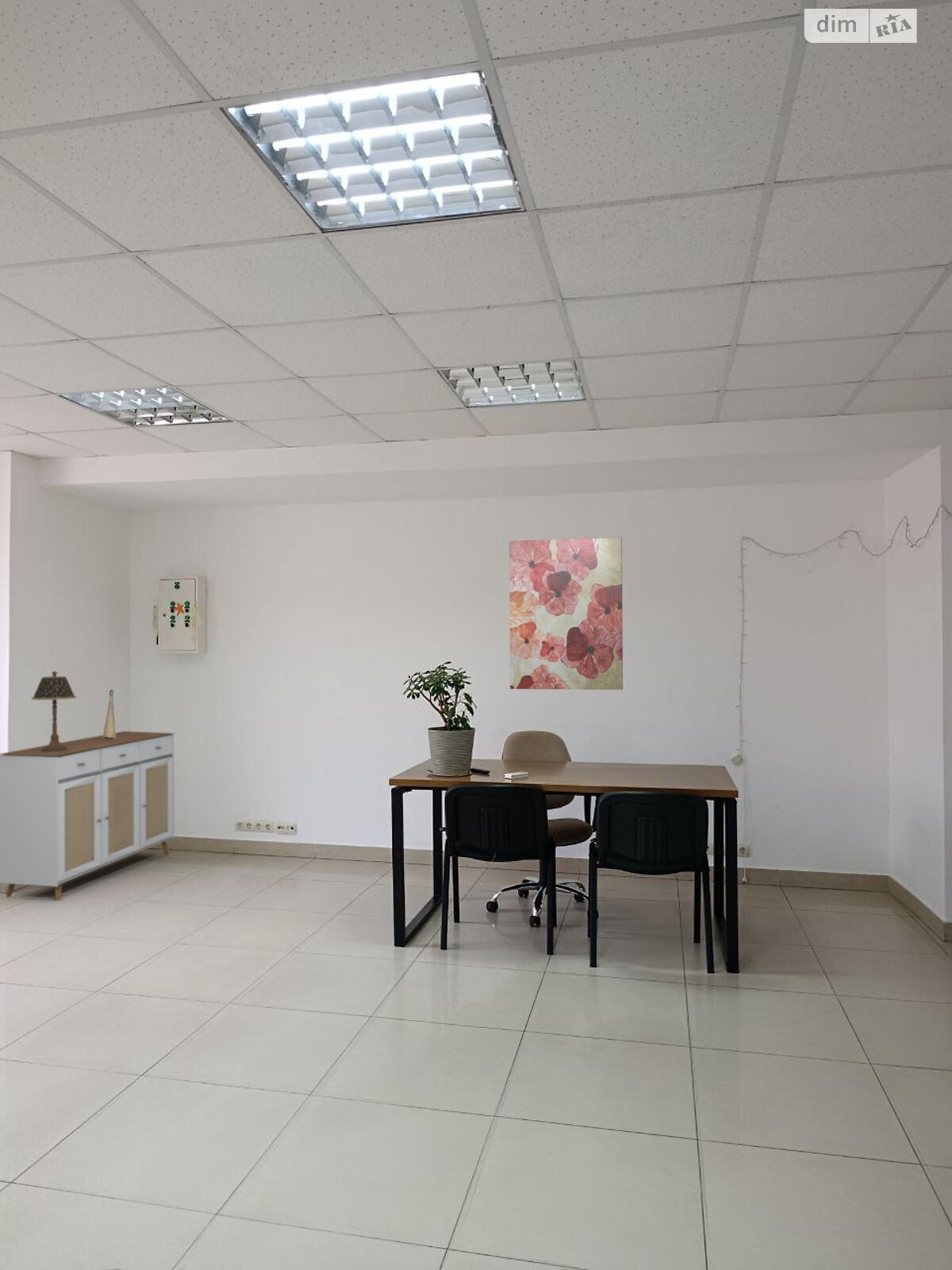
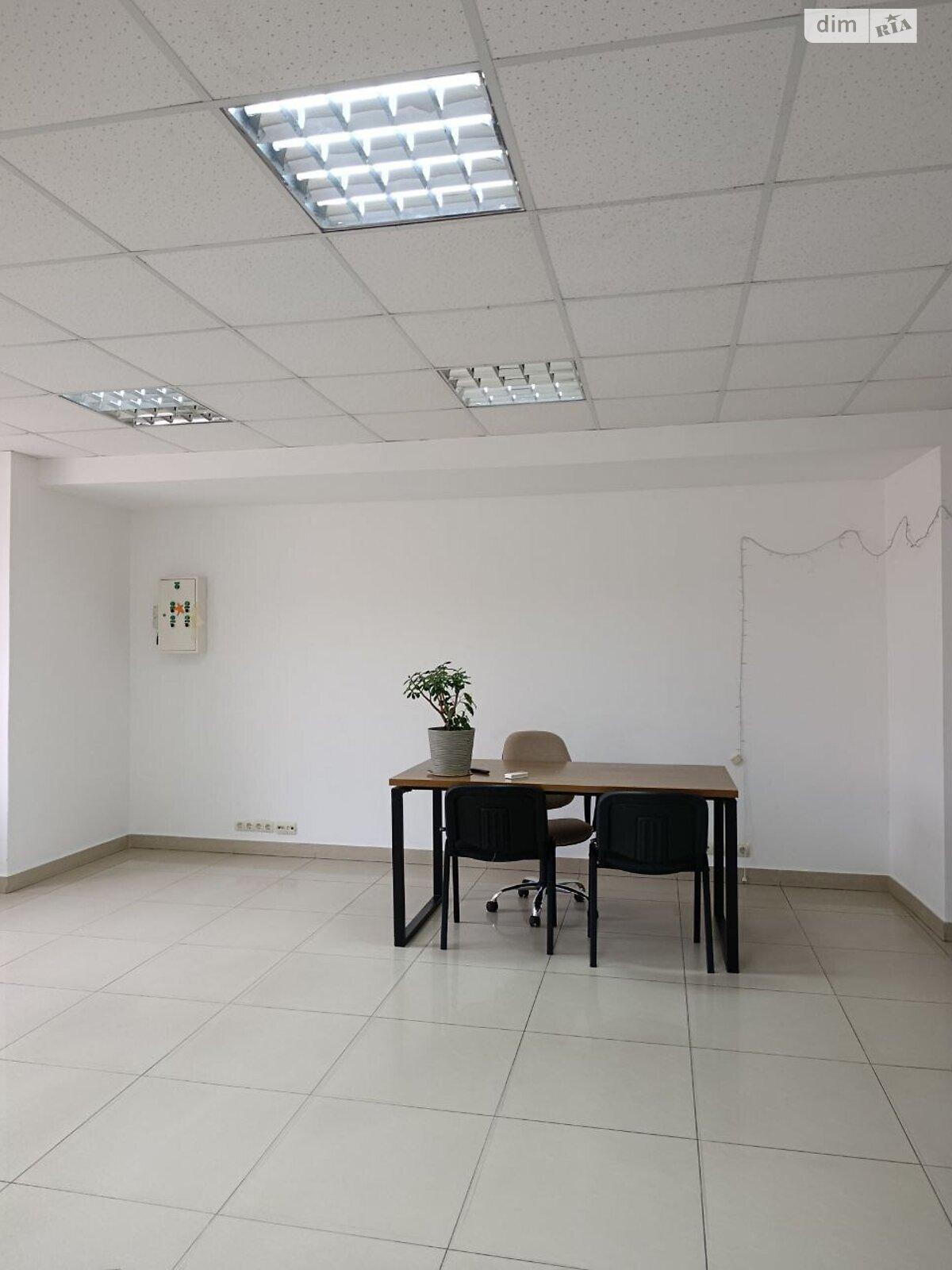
- sideboard [0,730,175,902]
- wall art [509,537,624,691]
- table lamp [31,671,77,752]
- decorative vase [102,688,116,740]
